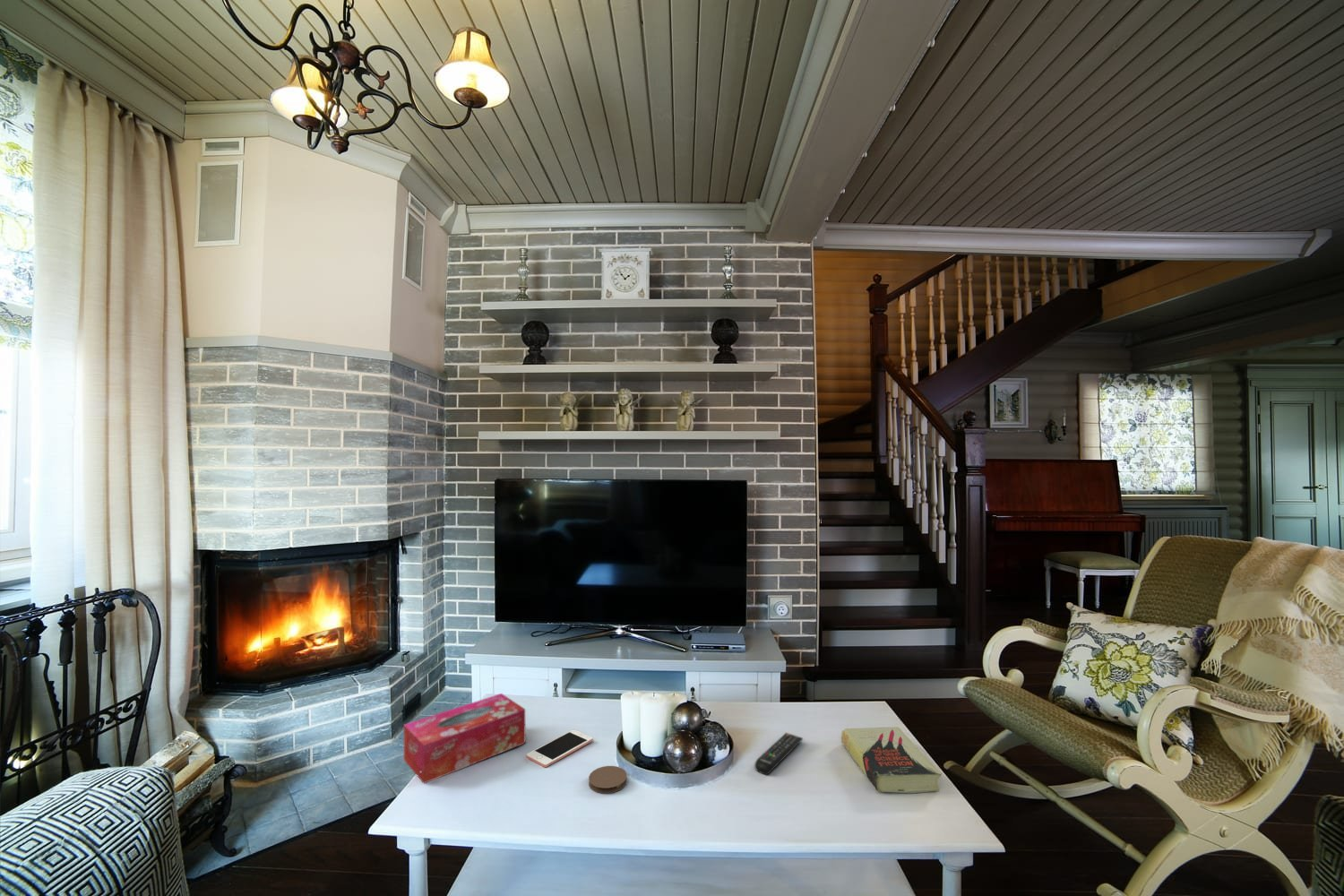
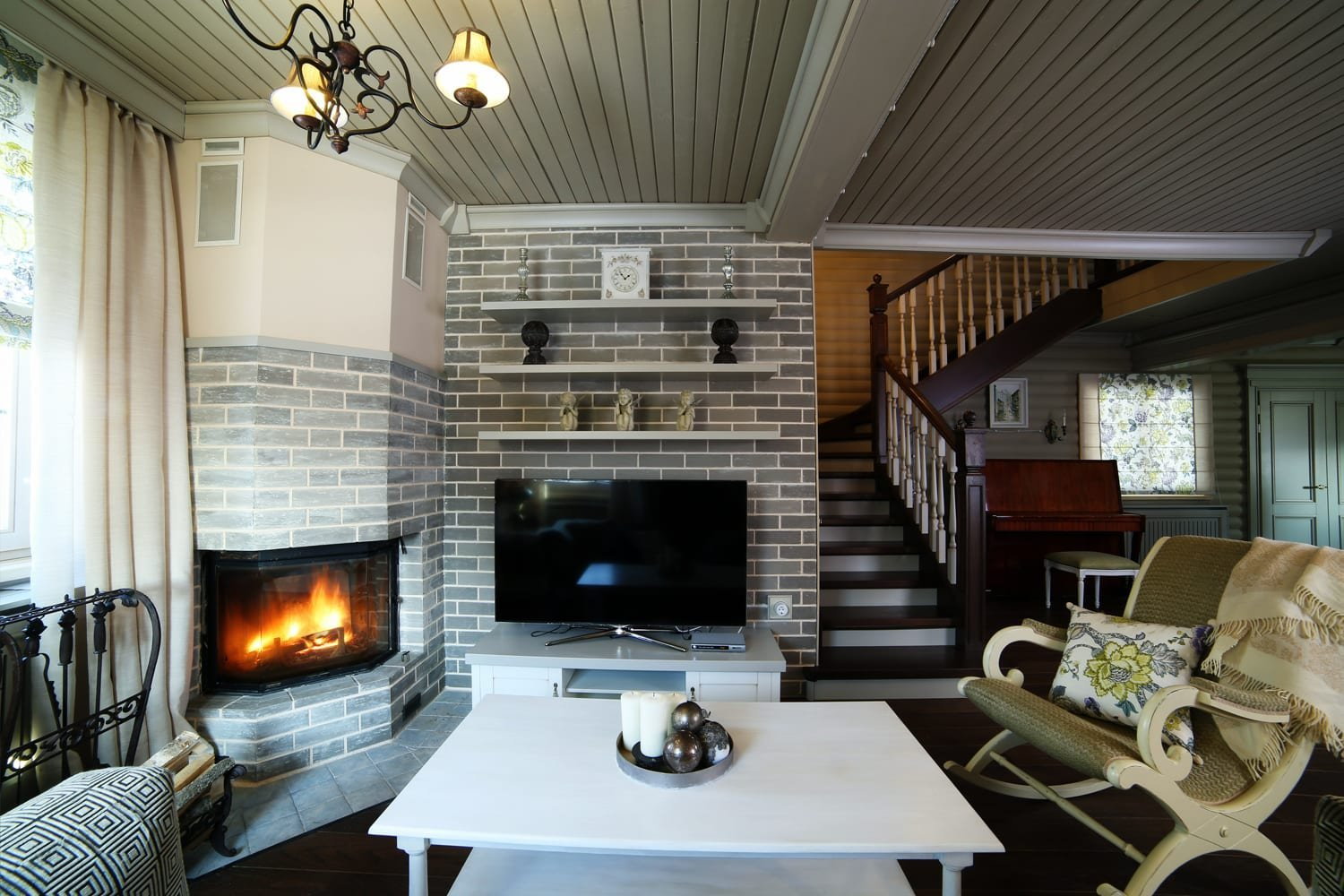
- book [840,726,943,794]
- coaster [588,765,628,794]
- remote control [754,732,804,776]
- cell phone [525,729,593,768]
- tissue box [403,693,526,784]
